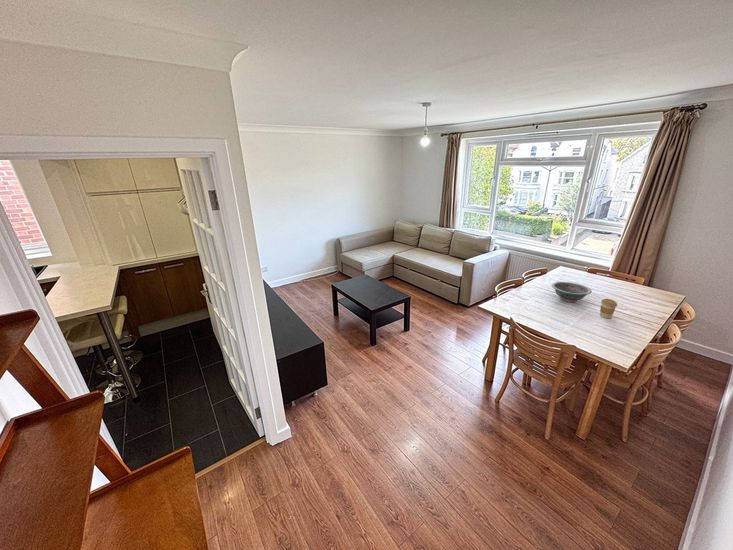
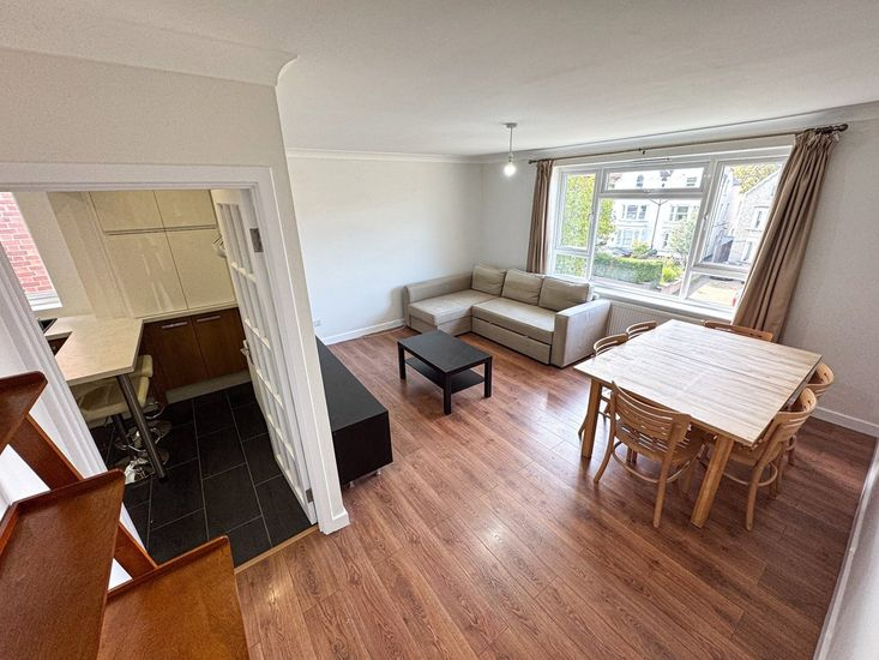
- decorative bowl [551,281,593,303]
- coffee cup [599,298,618,319]
